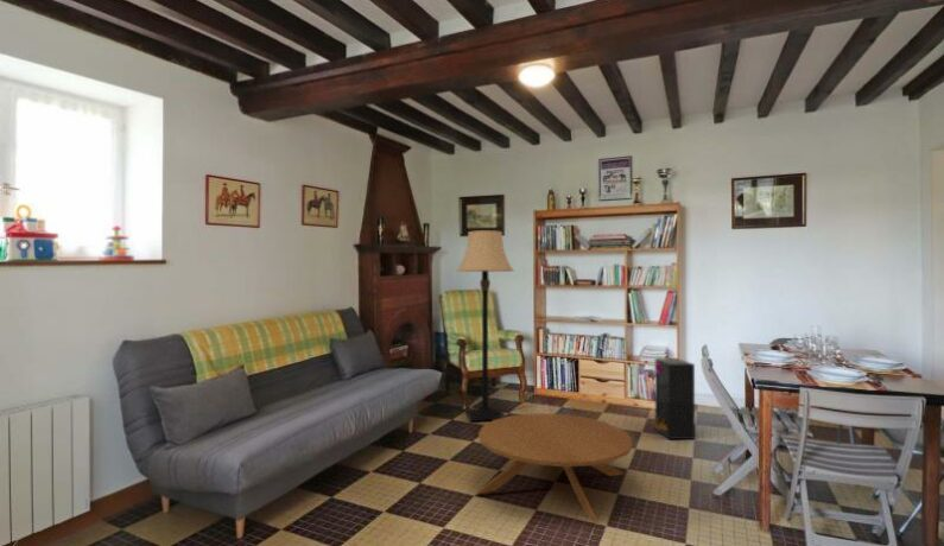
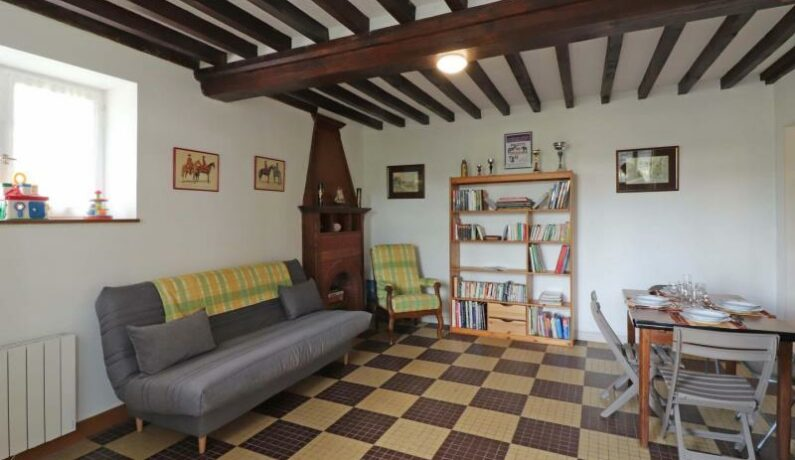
- lamp [455,229,515,423]
- speaker [653,357,696,440]
- coffee table [474,412,634,525]
